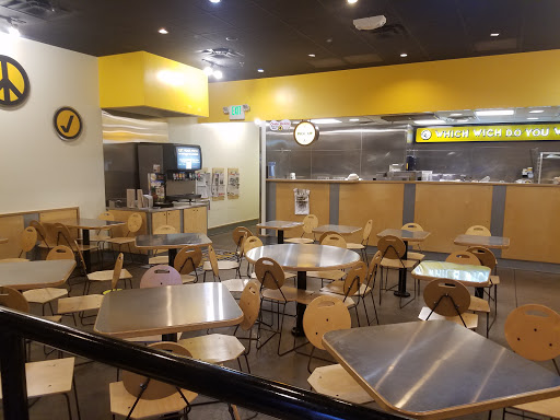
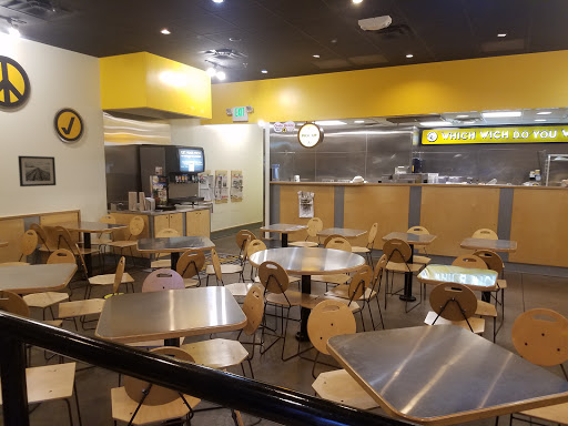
+ wall art [17,155,57,187]
